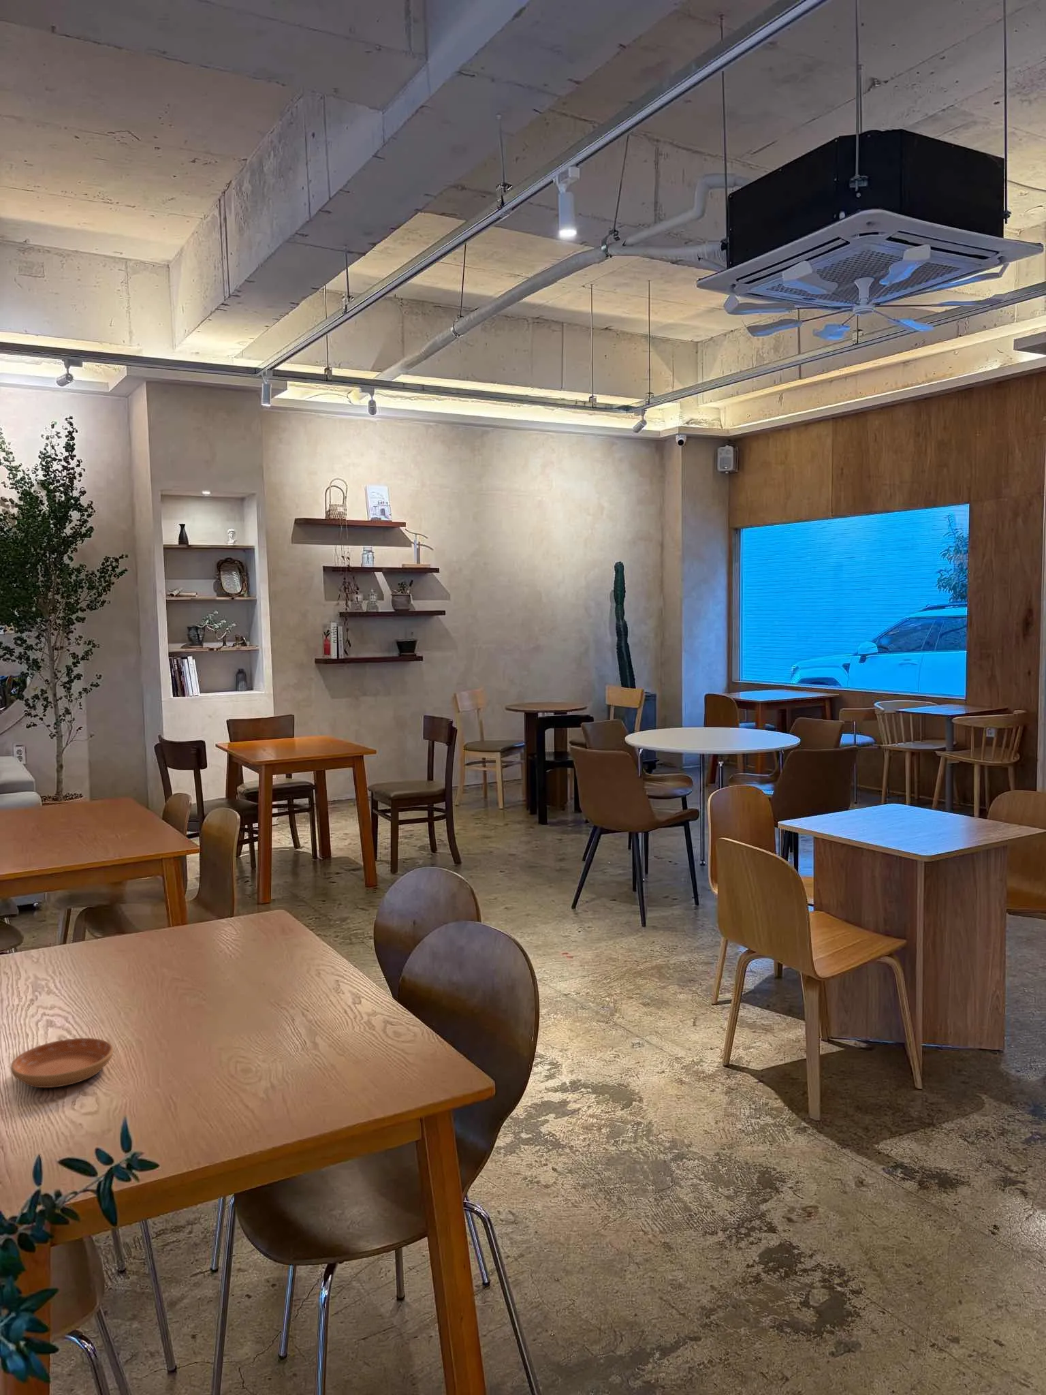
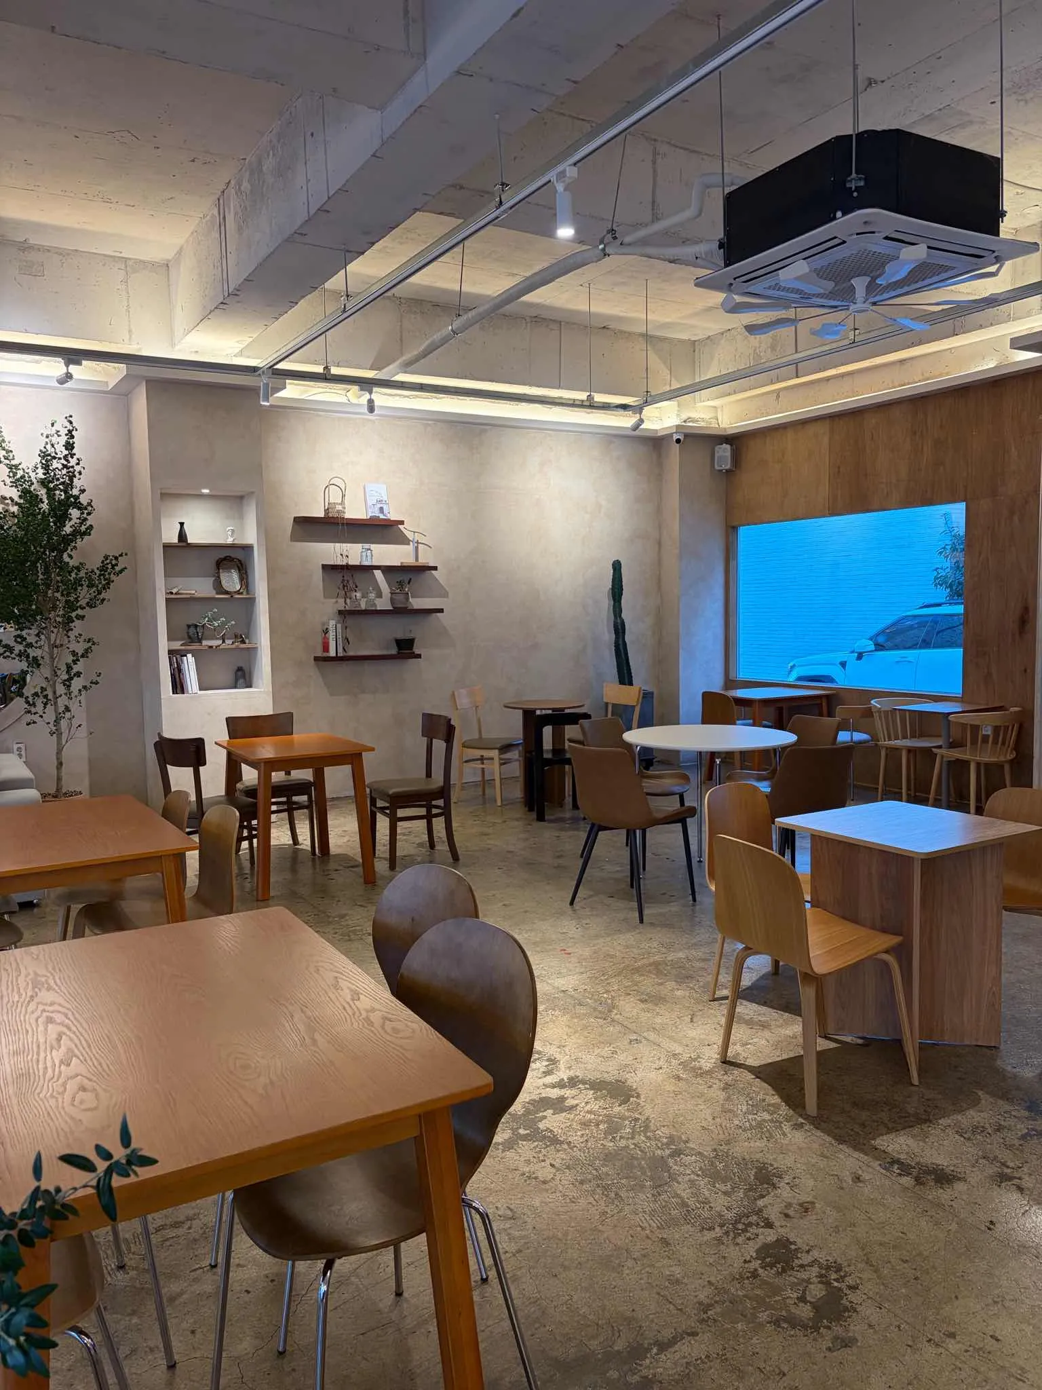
- saucer [10,1037,114,1089]
